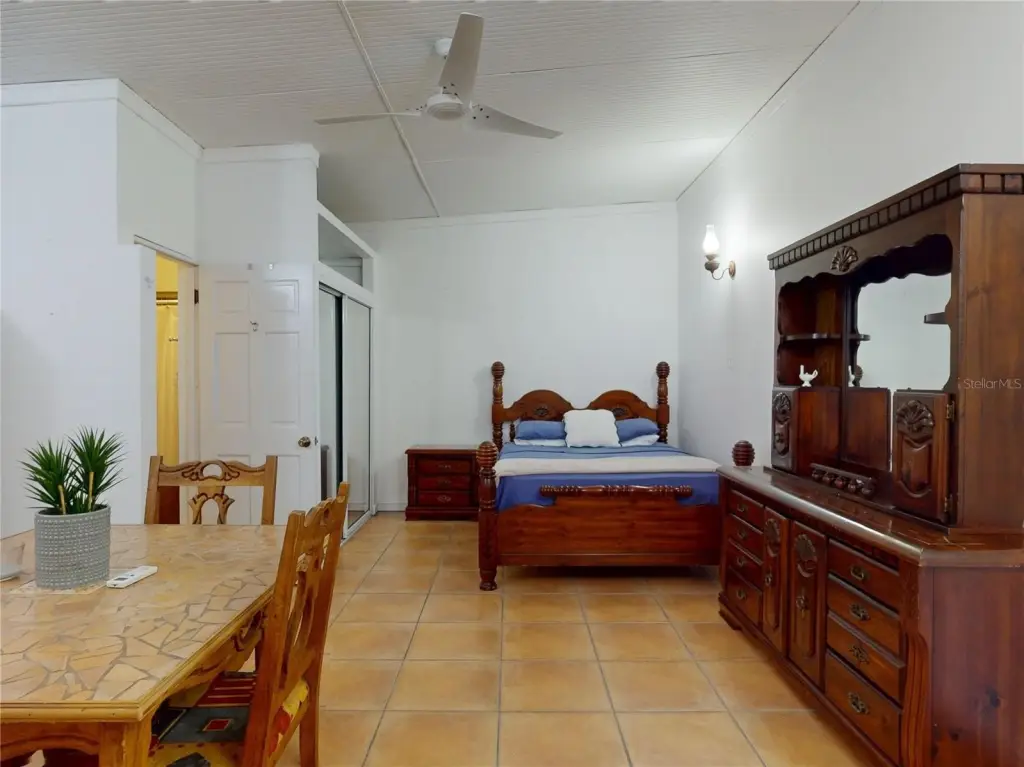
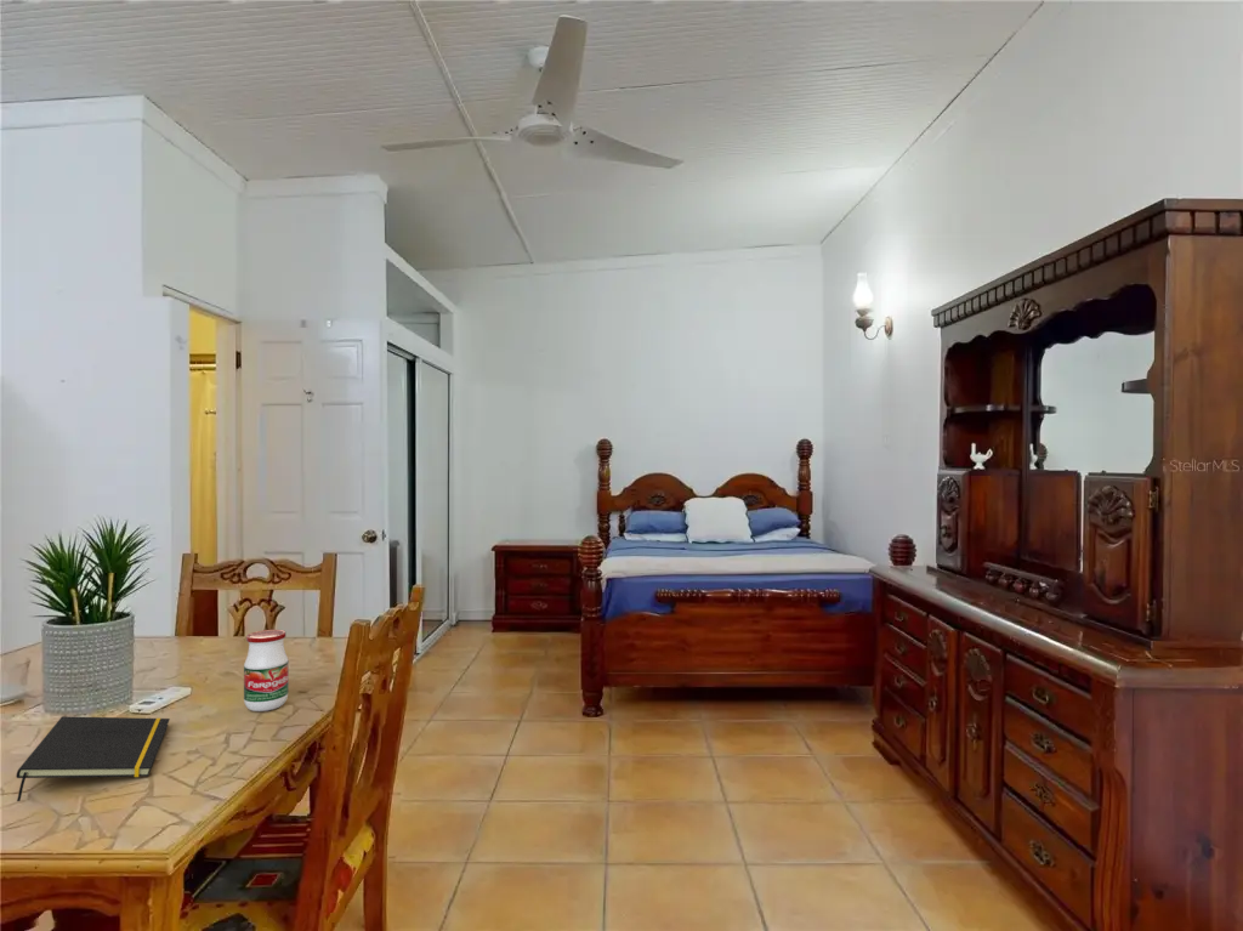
+ jar [243,629,290,713]
+ notepad [16,715,171,802]
